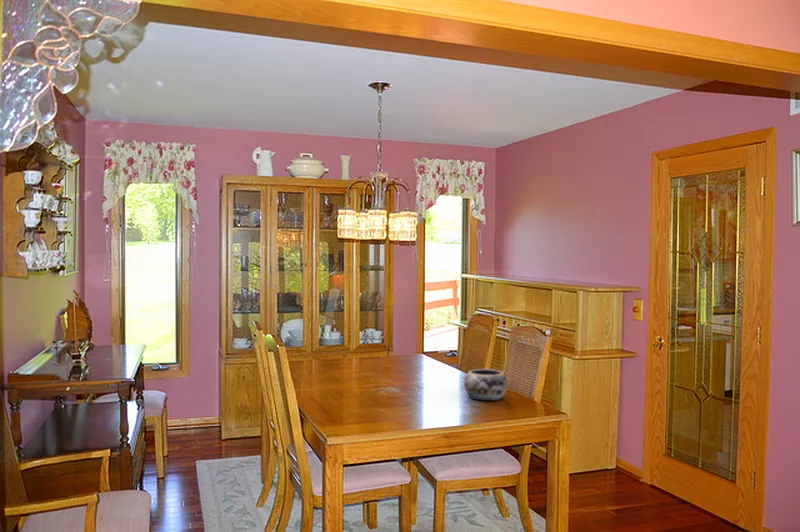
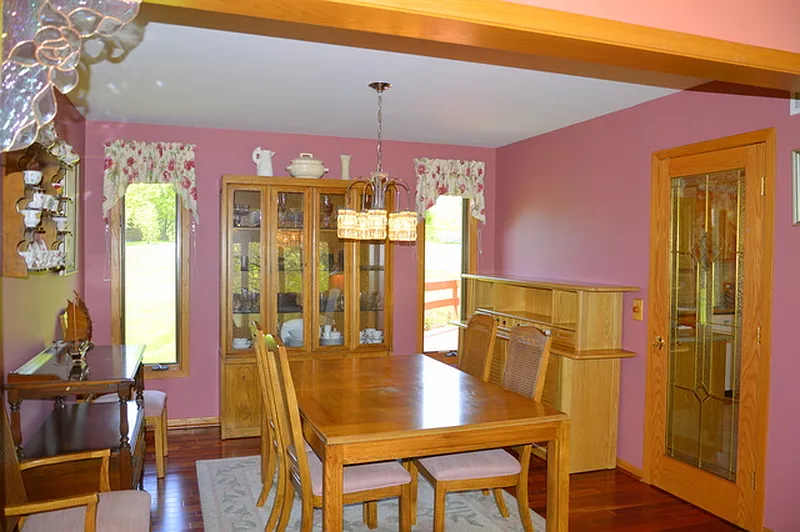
- decorative bowl [463,368,508,402]
